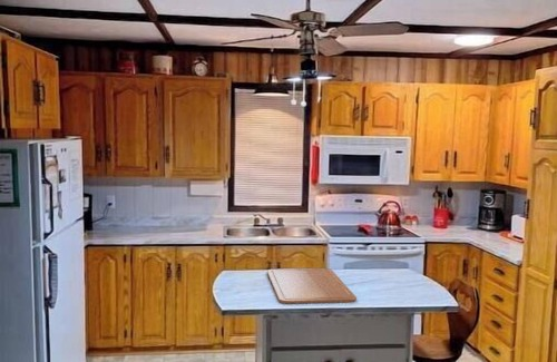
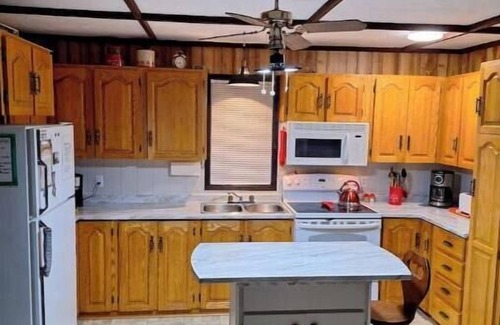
- chopping board [266,267,358,305]
